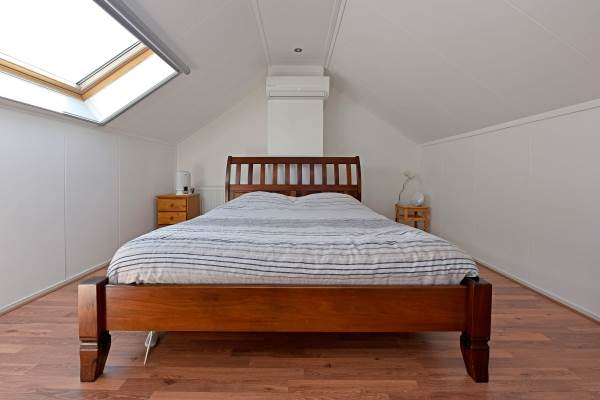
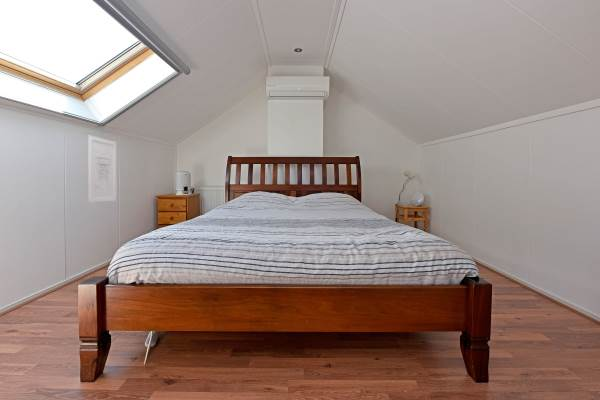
+ wall art [88,135,117,203]
